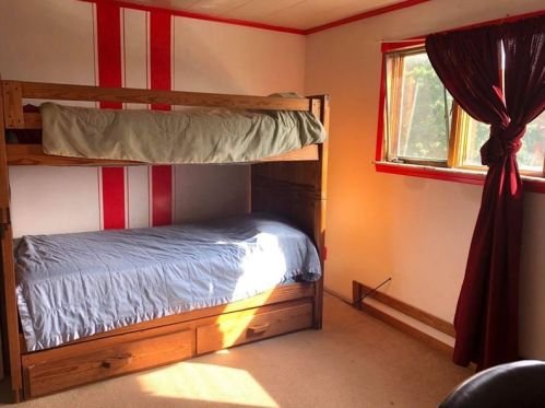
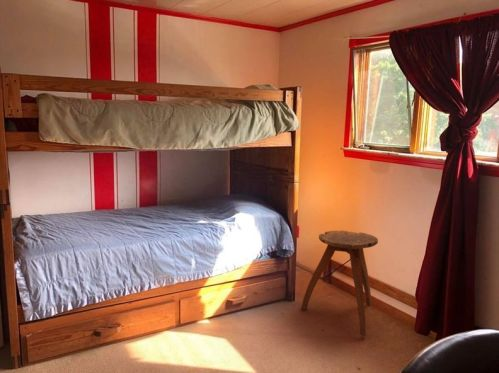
+ stool [300,230,379,337]
